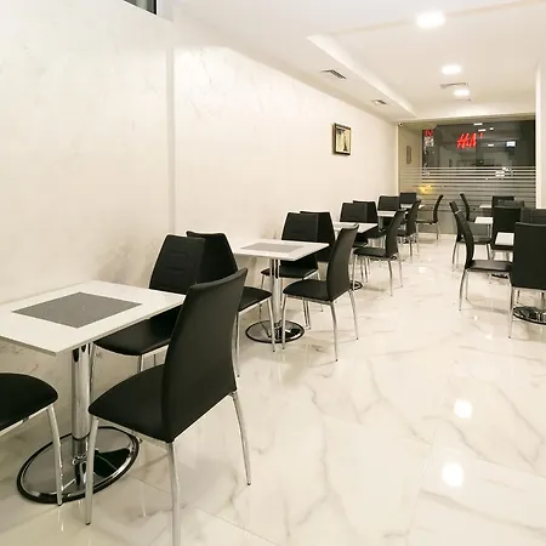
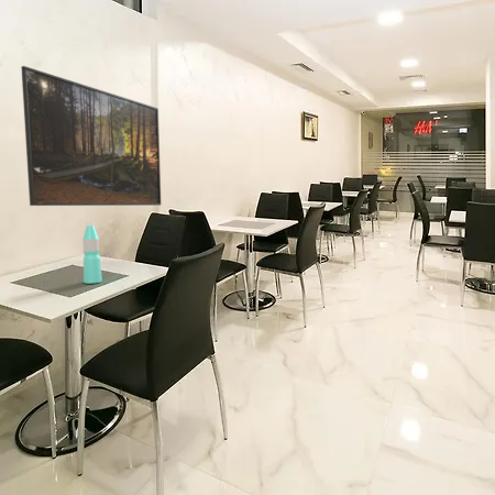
+ water bottle [81,222,103,285]
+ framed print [20,65,162,207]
